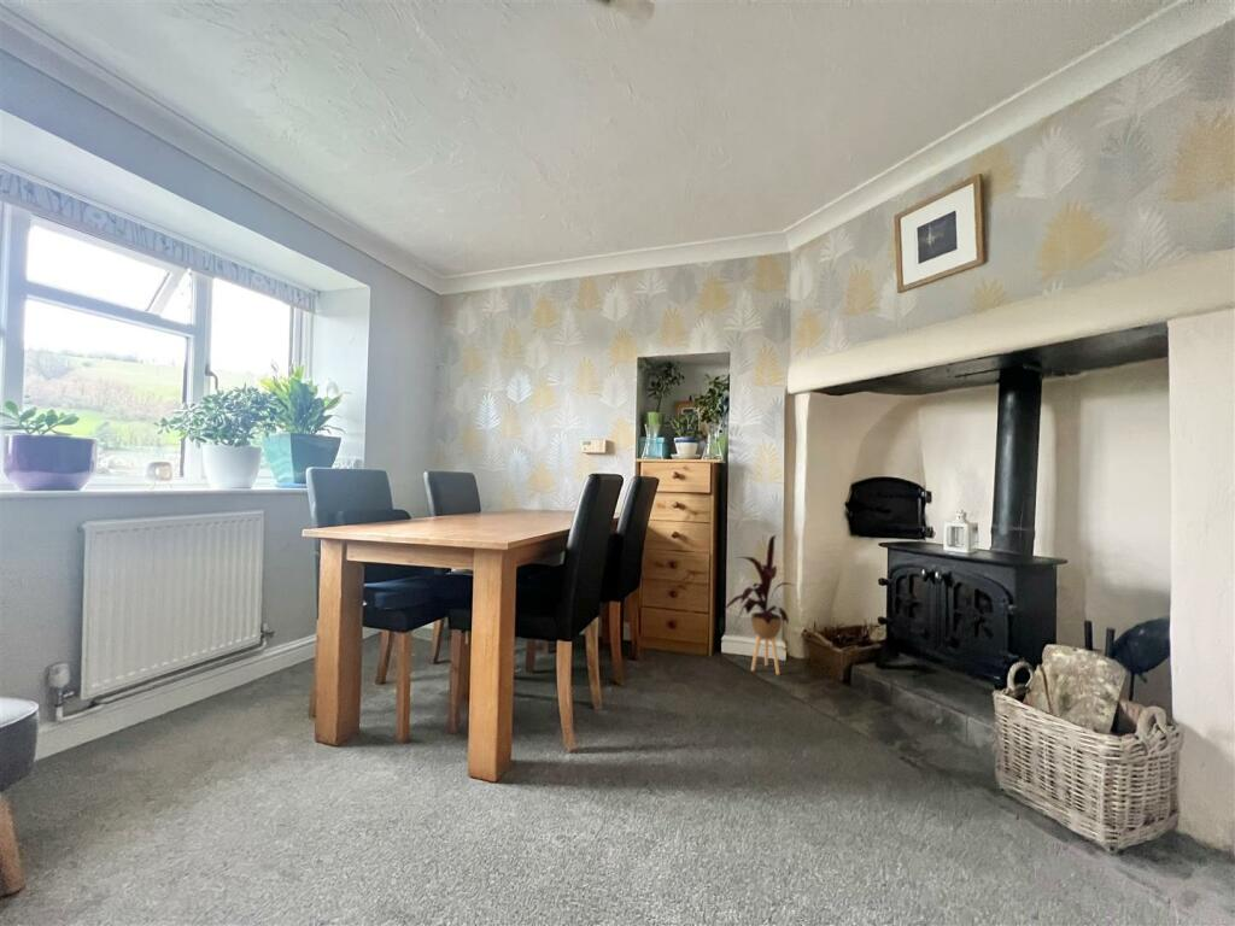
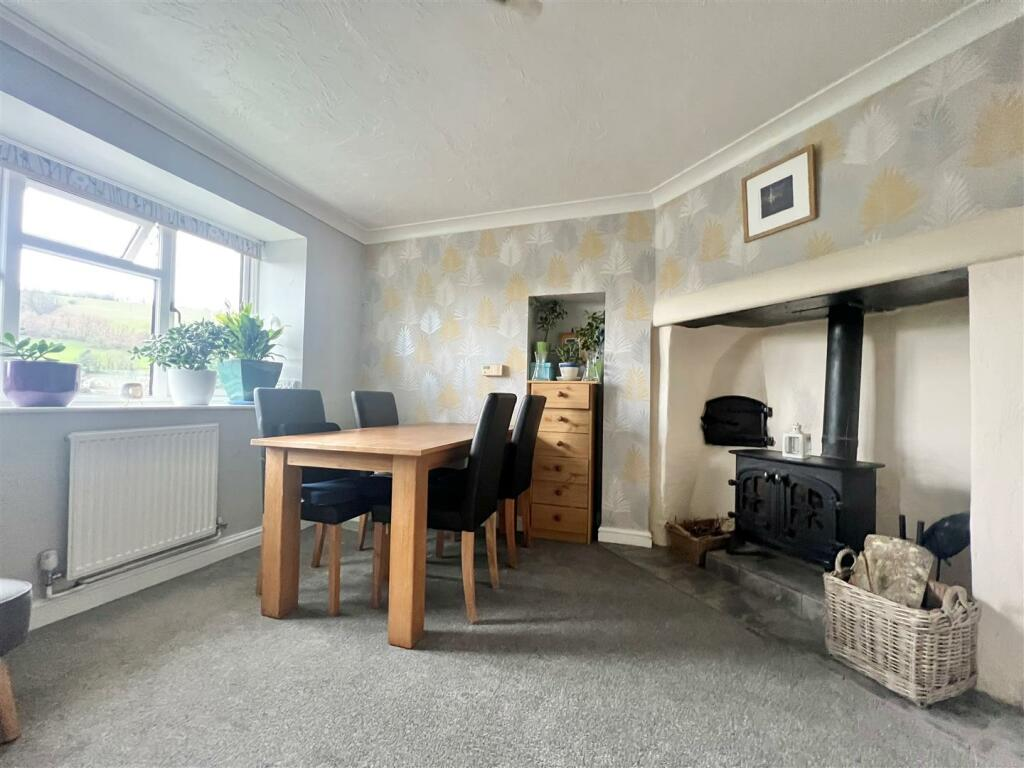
- house plant [721,534,796,676]
